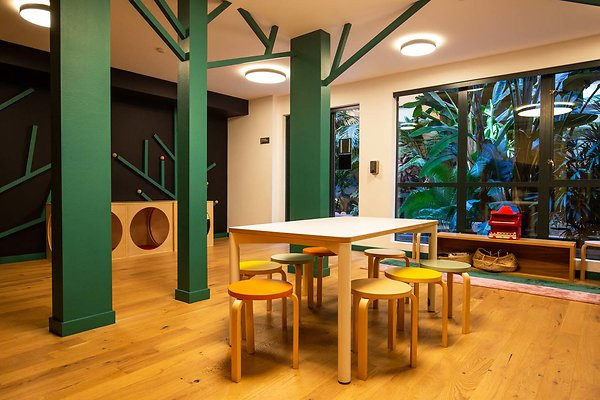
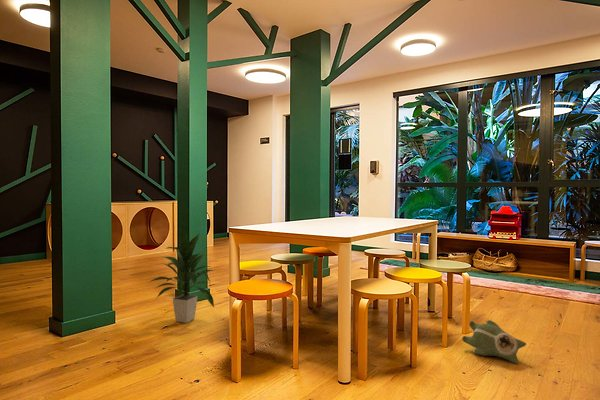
+ indoor plant [146,232,215,324]
+ plush toy [461,319,527,365]
